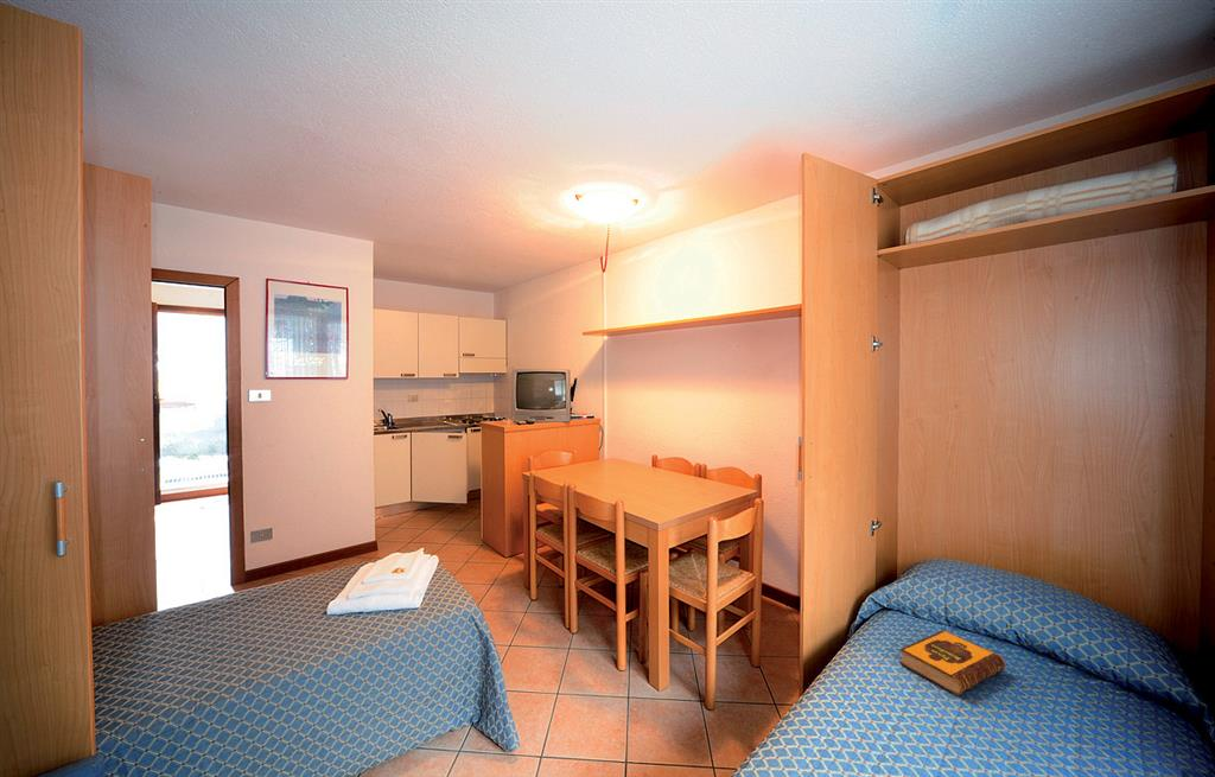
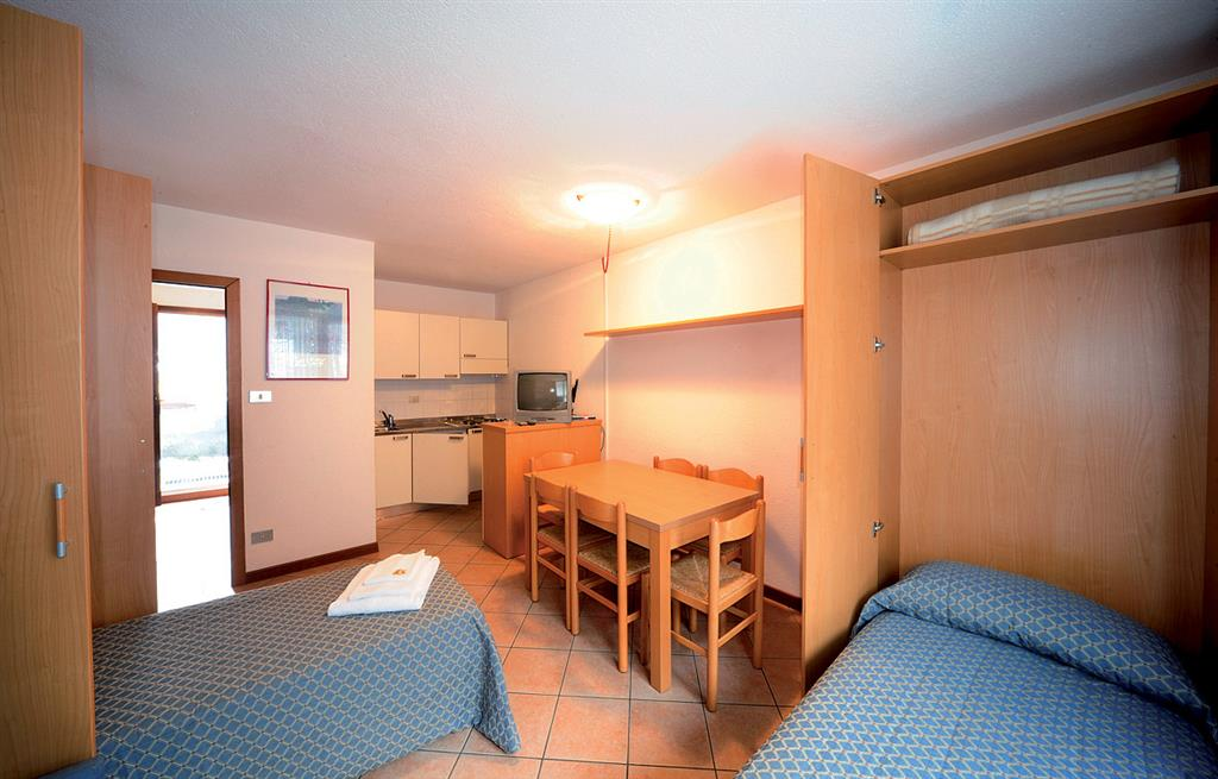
- hardback book [899,629,1006,696]
